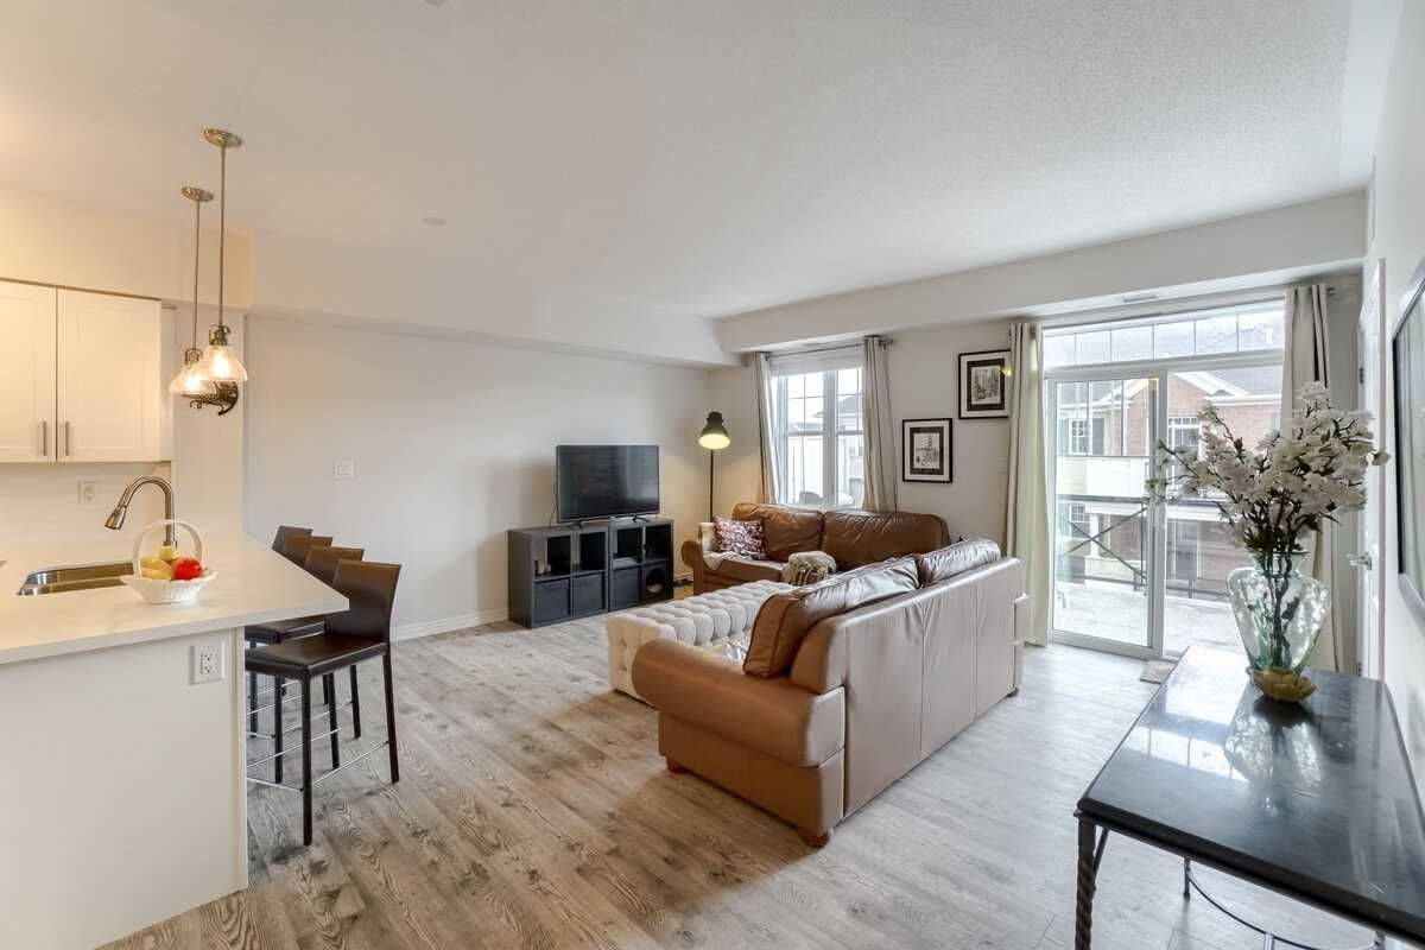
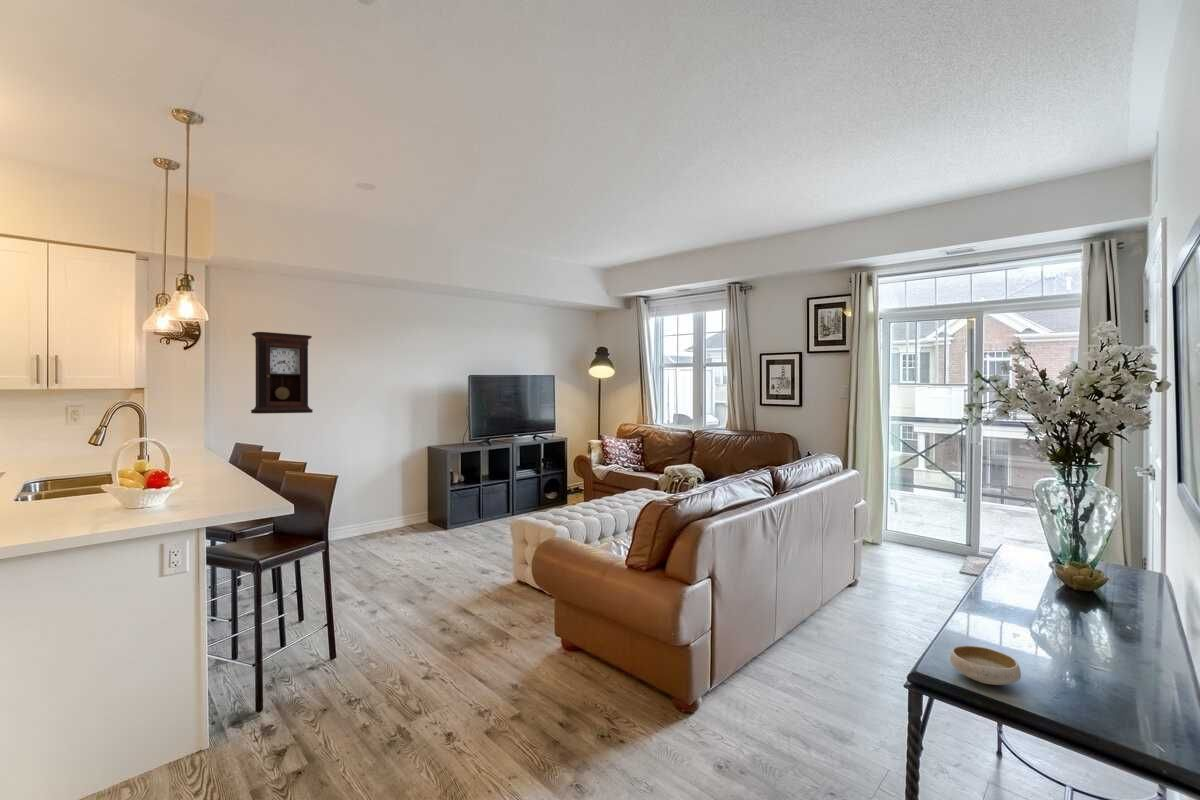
+ pendulum clock [250,331,314,415]
+ bowl [949,645,1022,686]
